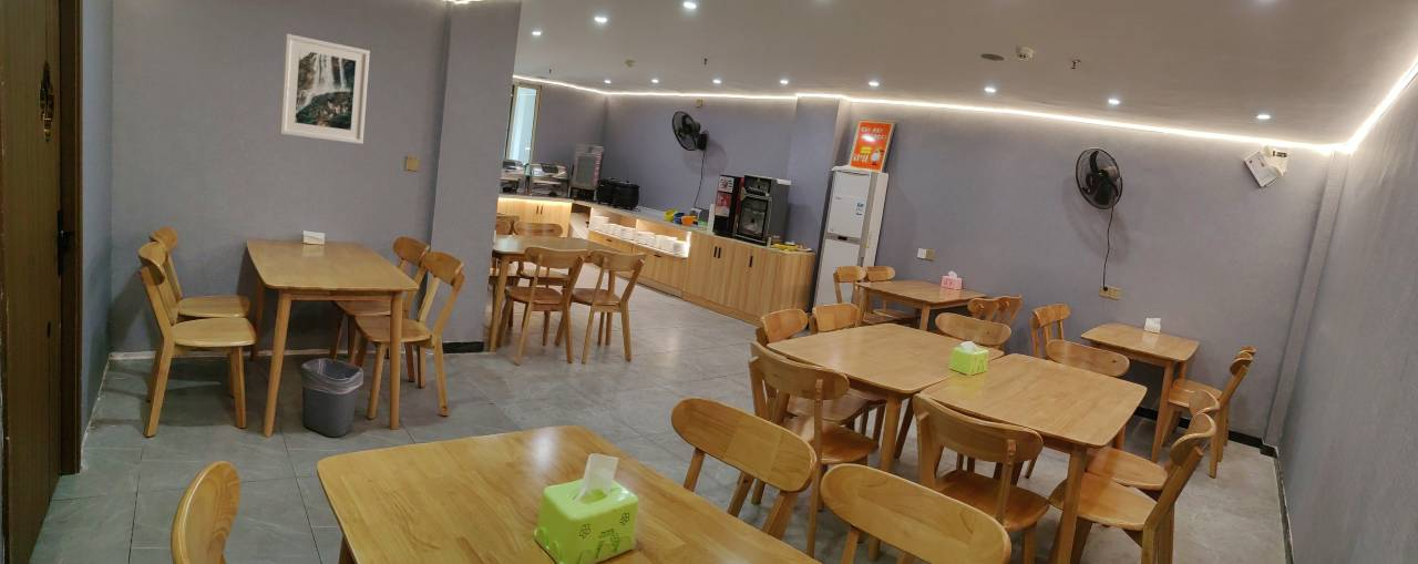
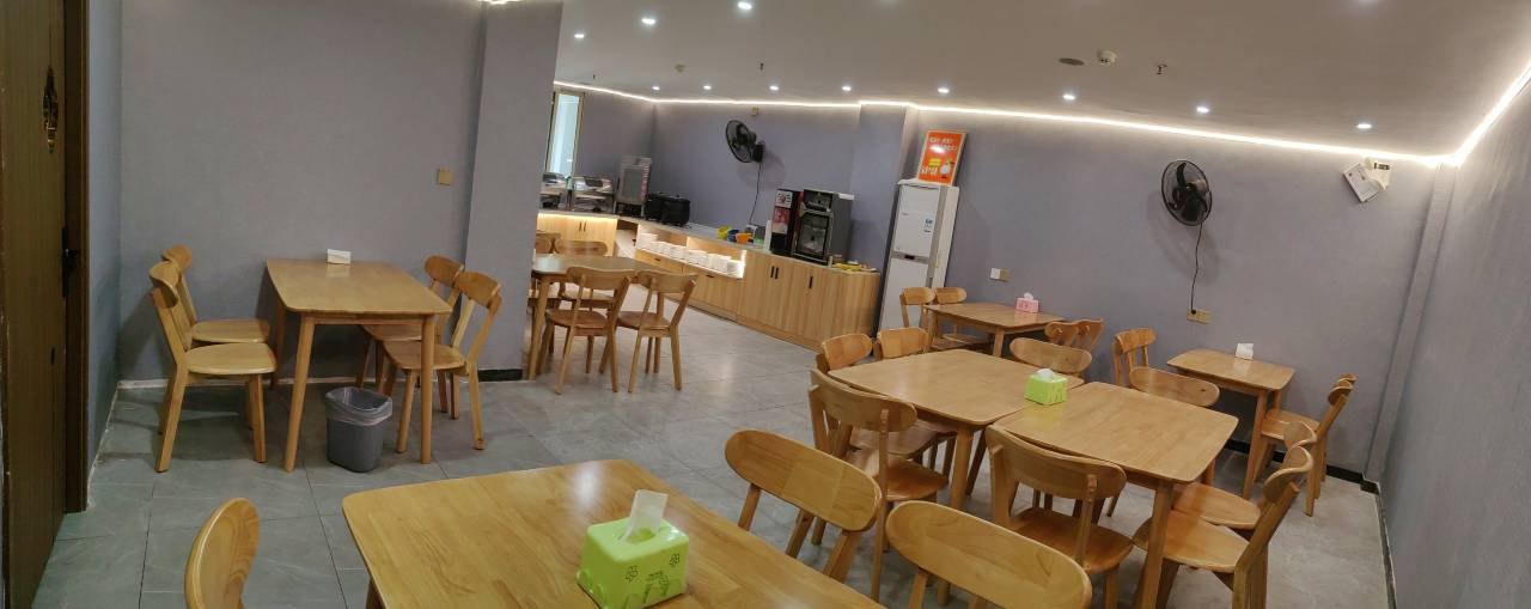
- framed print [278,33,371,145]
